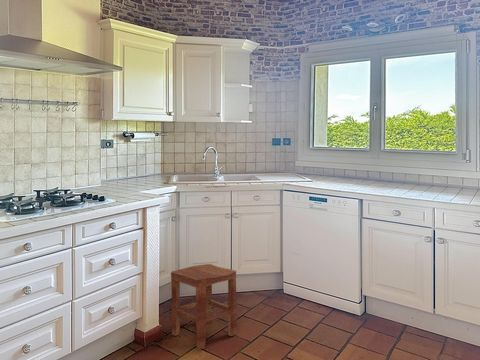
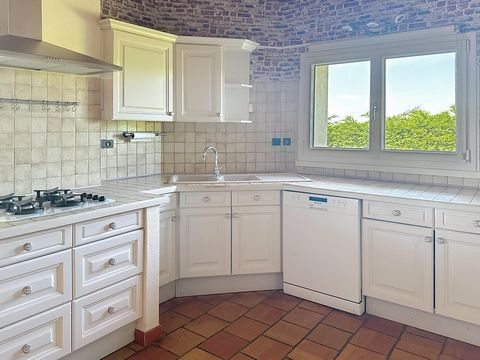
- stool [170,263,238,350]
